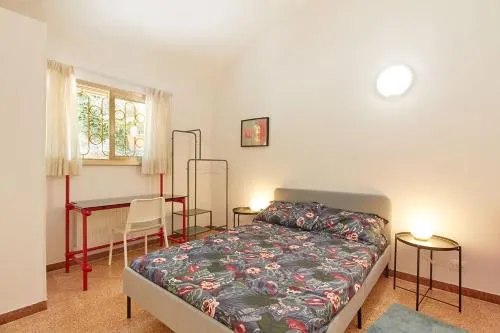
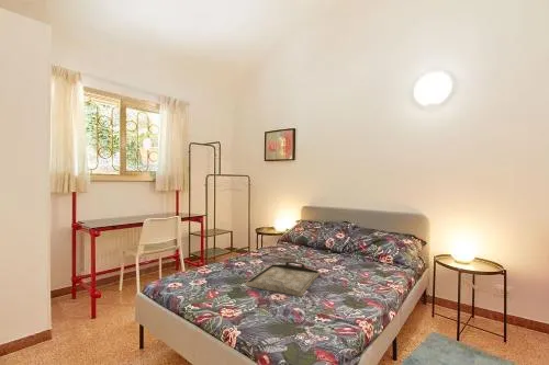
+ serving tray [245,260,321,297]
